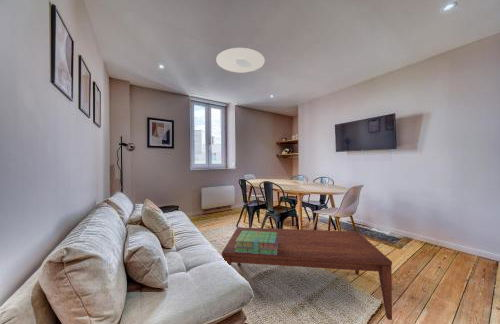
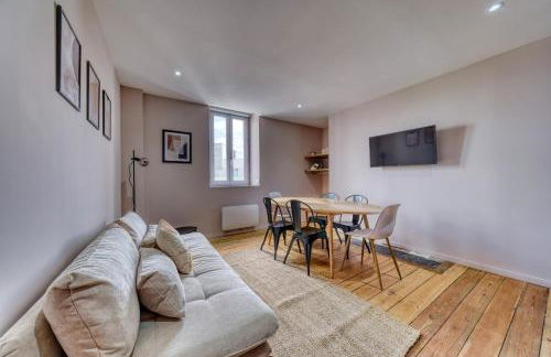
- coffee table [221,226,393,321]
- ceiling light [215,47,266,73]
- stack of books [235,231,278,255]
